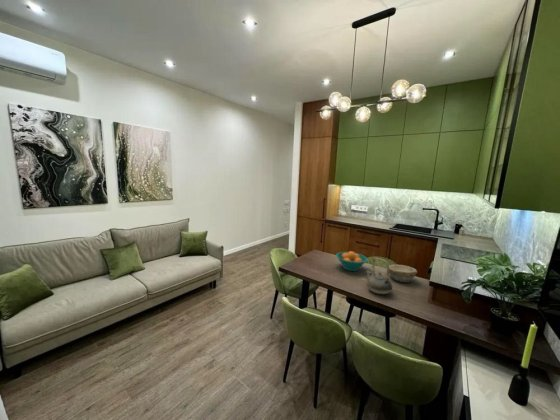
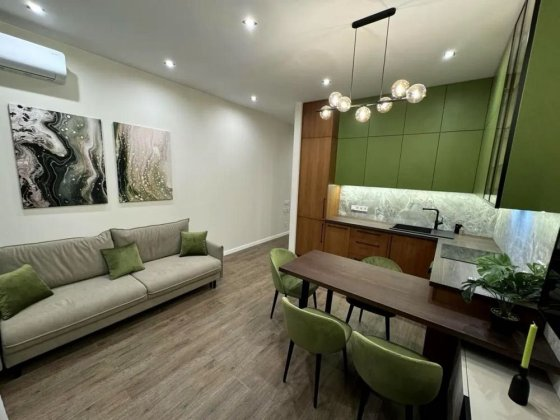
- fruit bowl [335,250,369,272]
- teapot [366,257,393,295]
- bowl [389,264,418,283]
